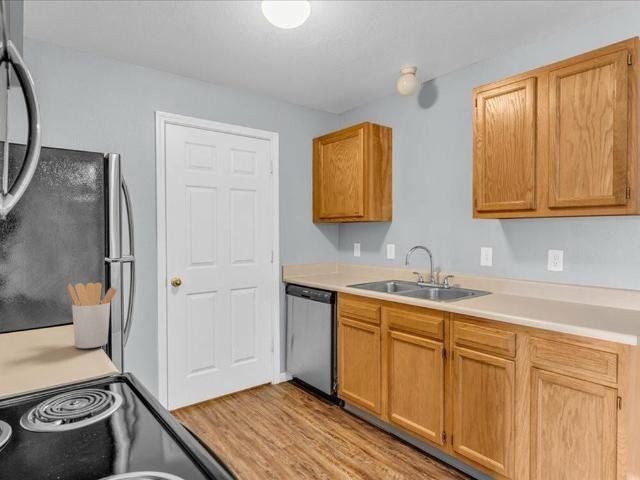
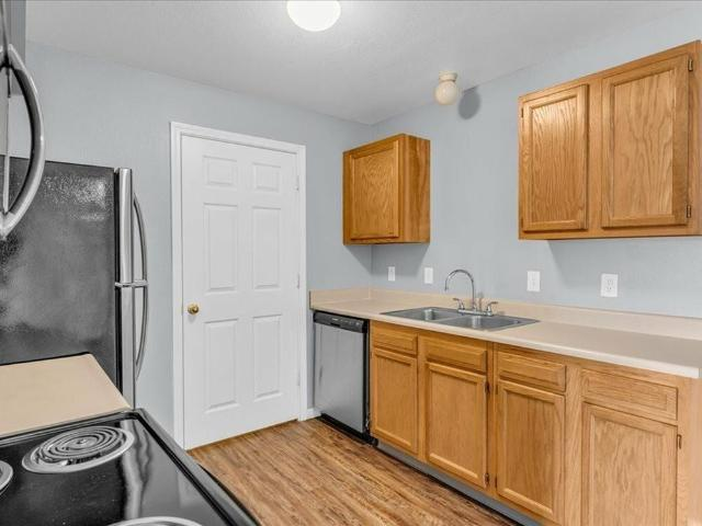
- utensil holder [67,282,118,349]
